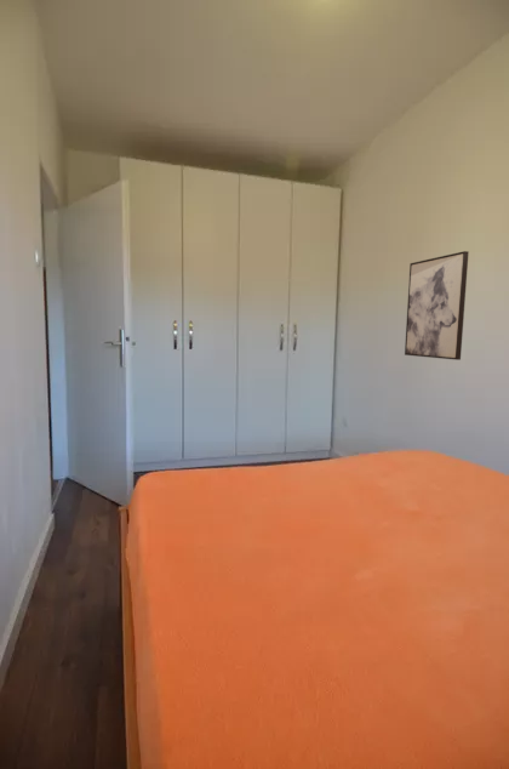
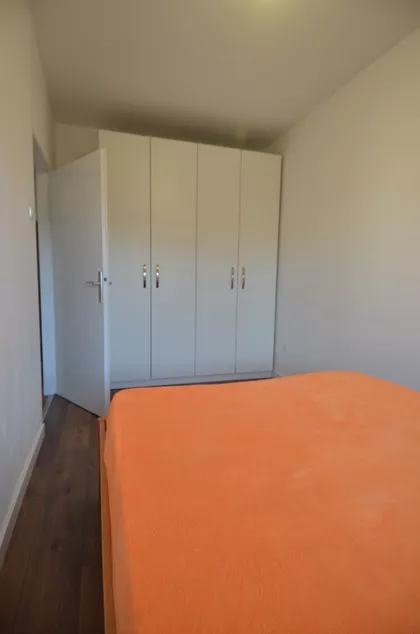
- wall art [404,250,470,361]
